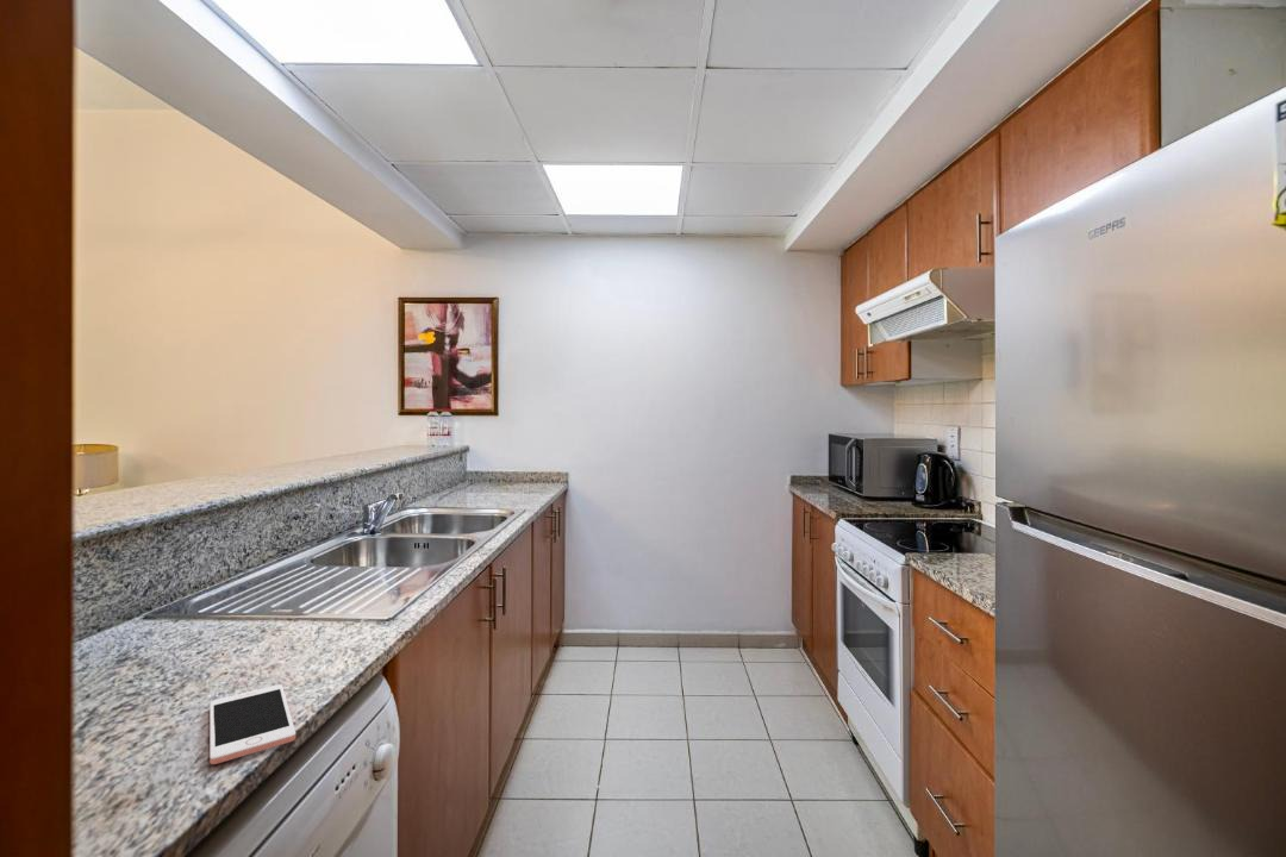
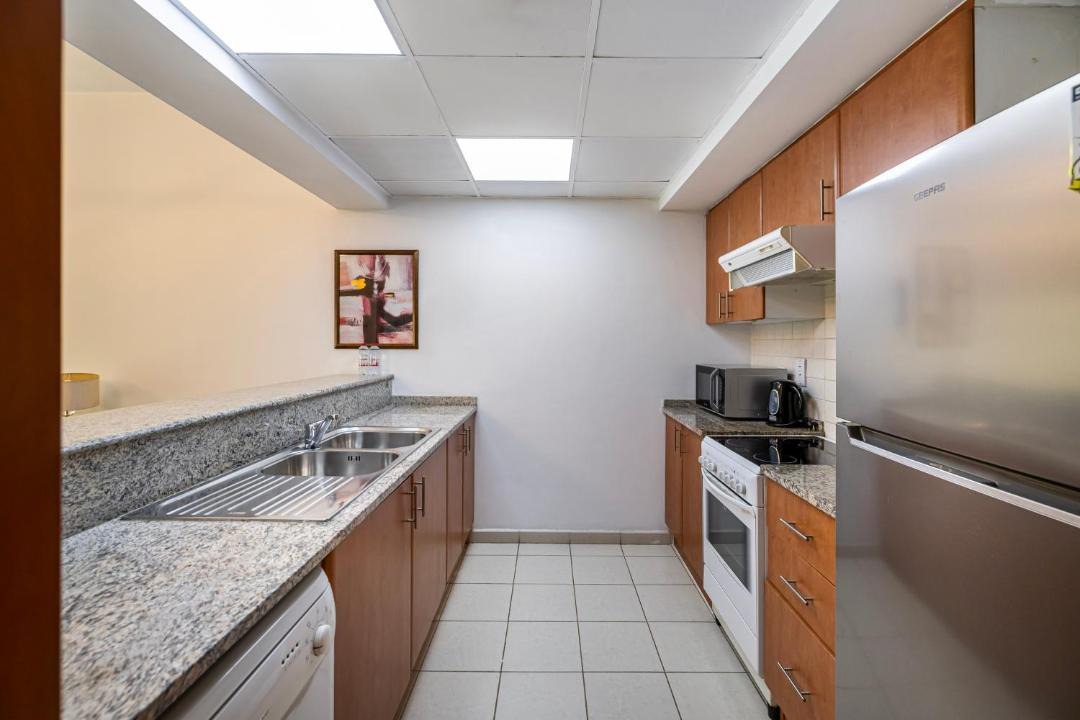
- cell phone [208,683,296,765]
